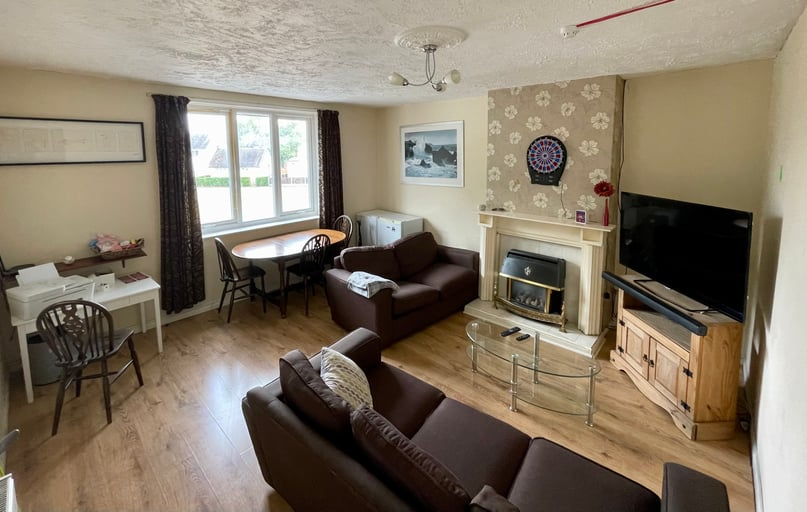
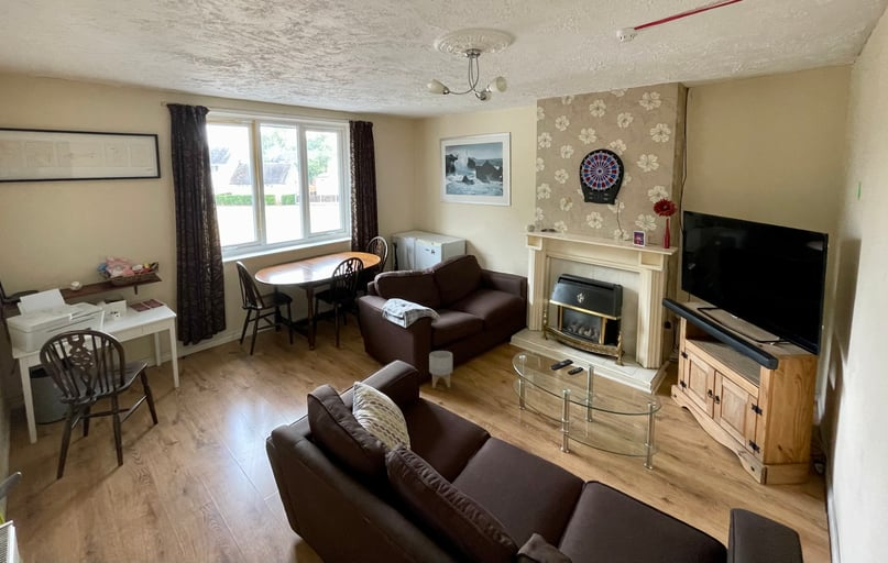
+ planter [428,350,453,389]
